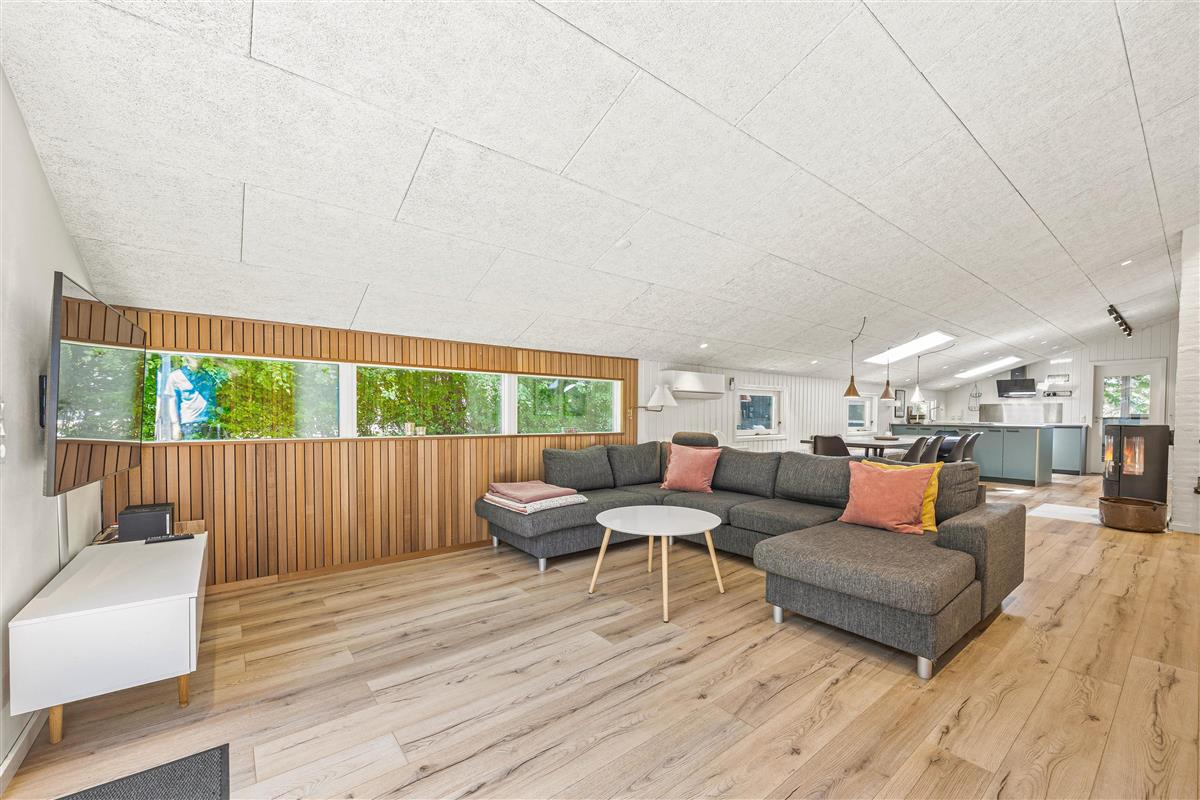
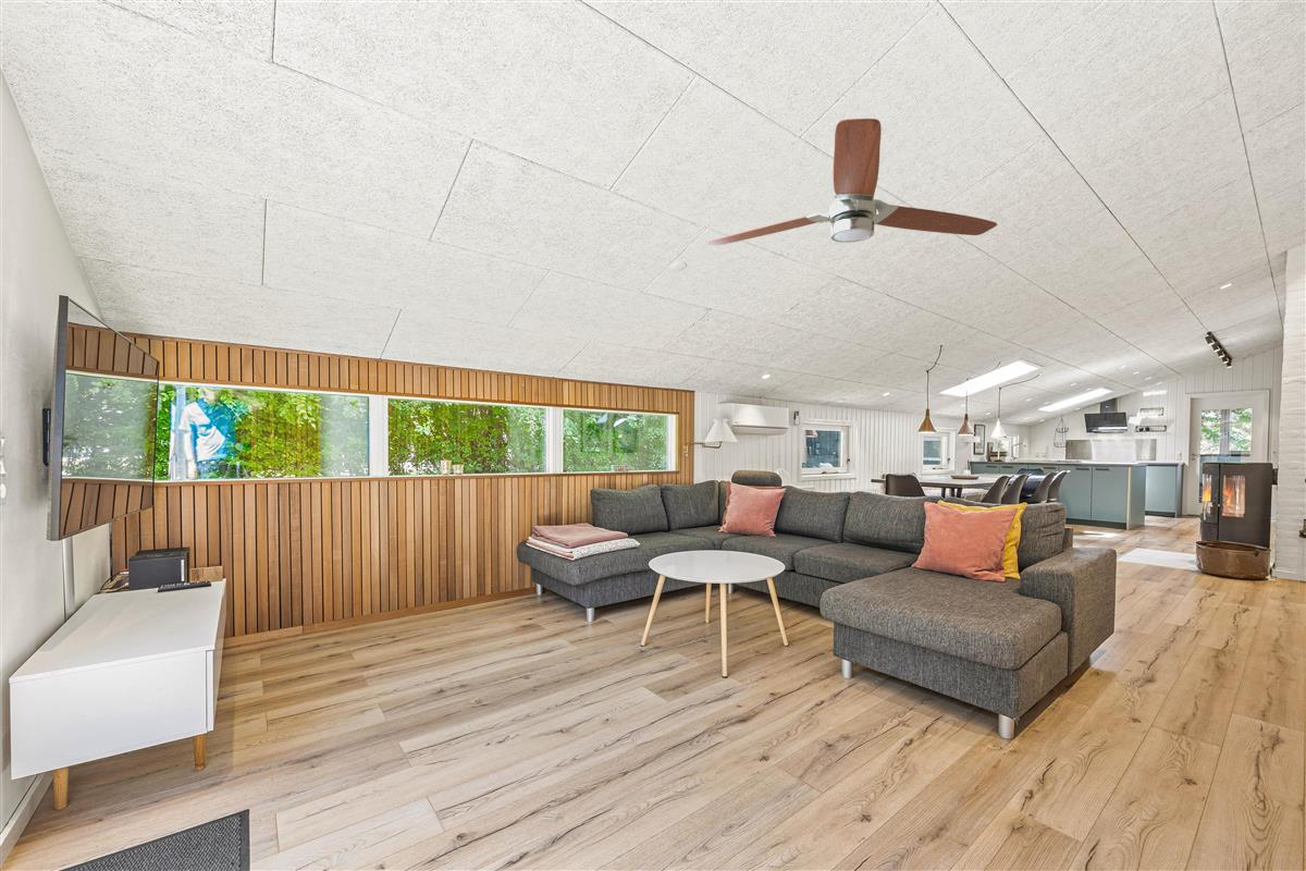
+ electric fan [705,118,998,247]
